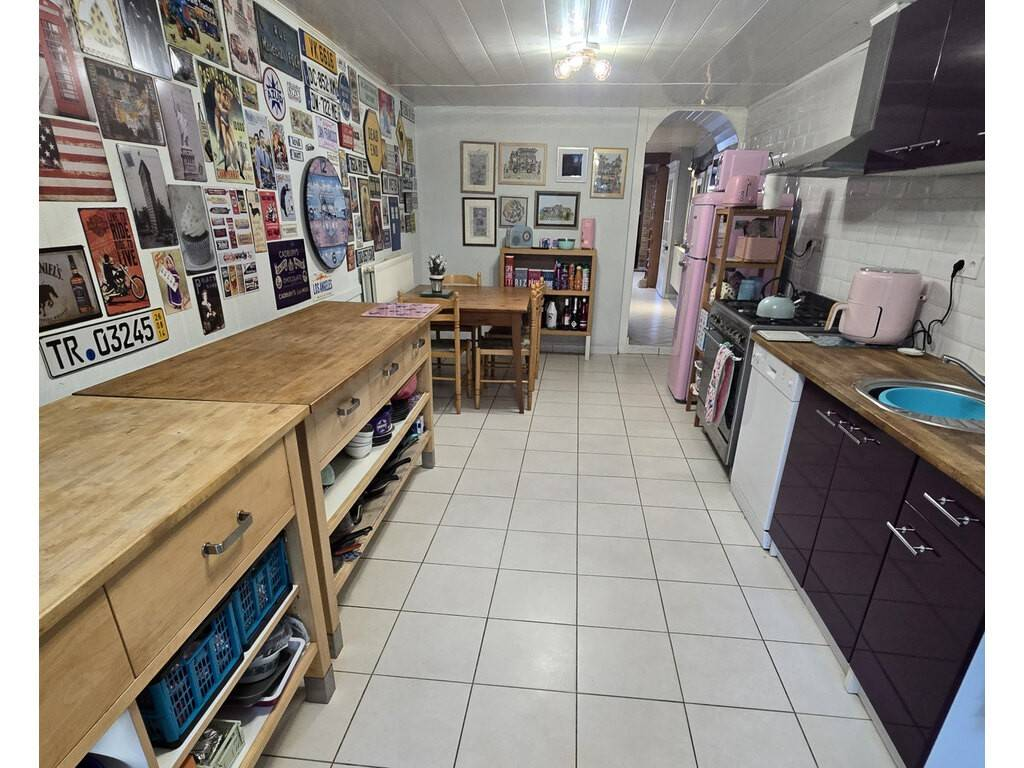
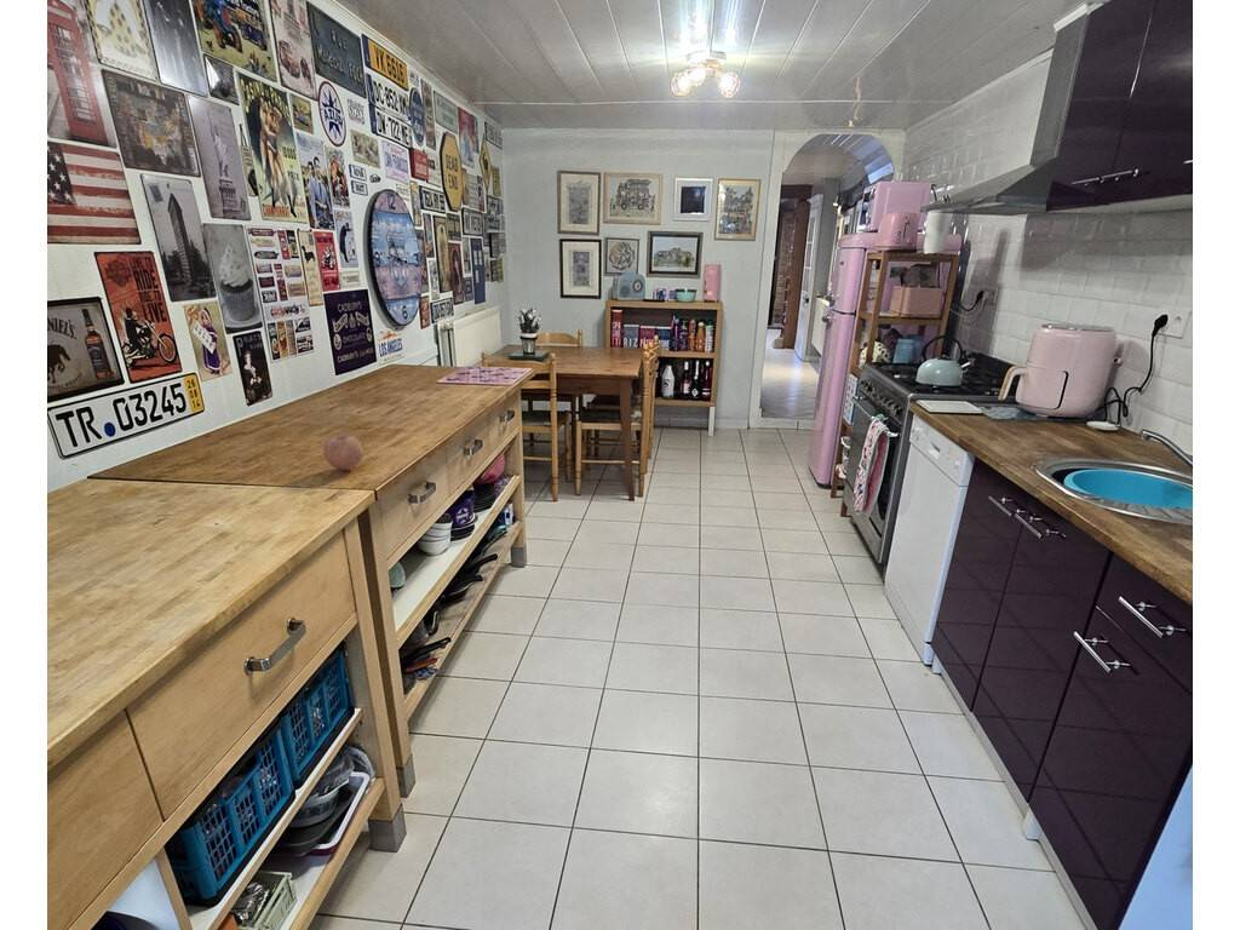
+ fruit [322,432,364,471]
